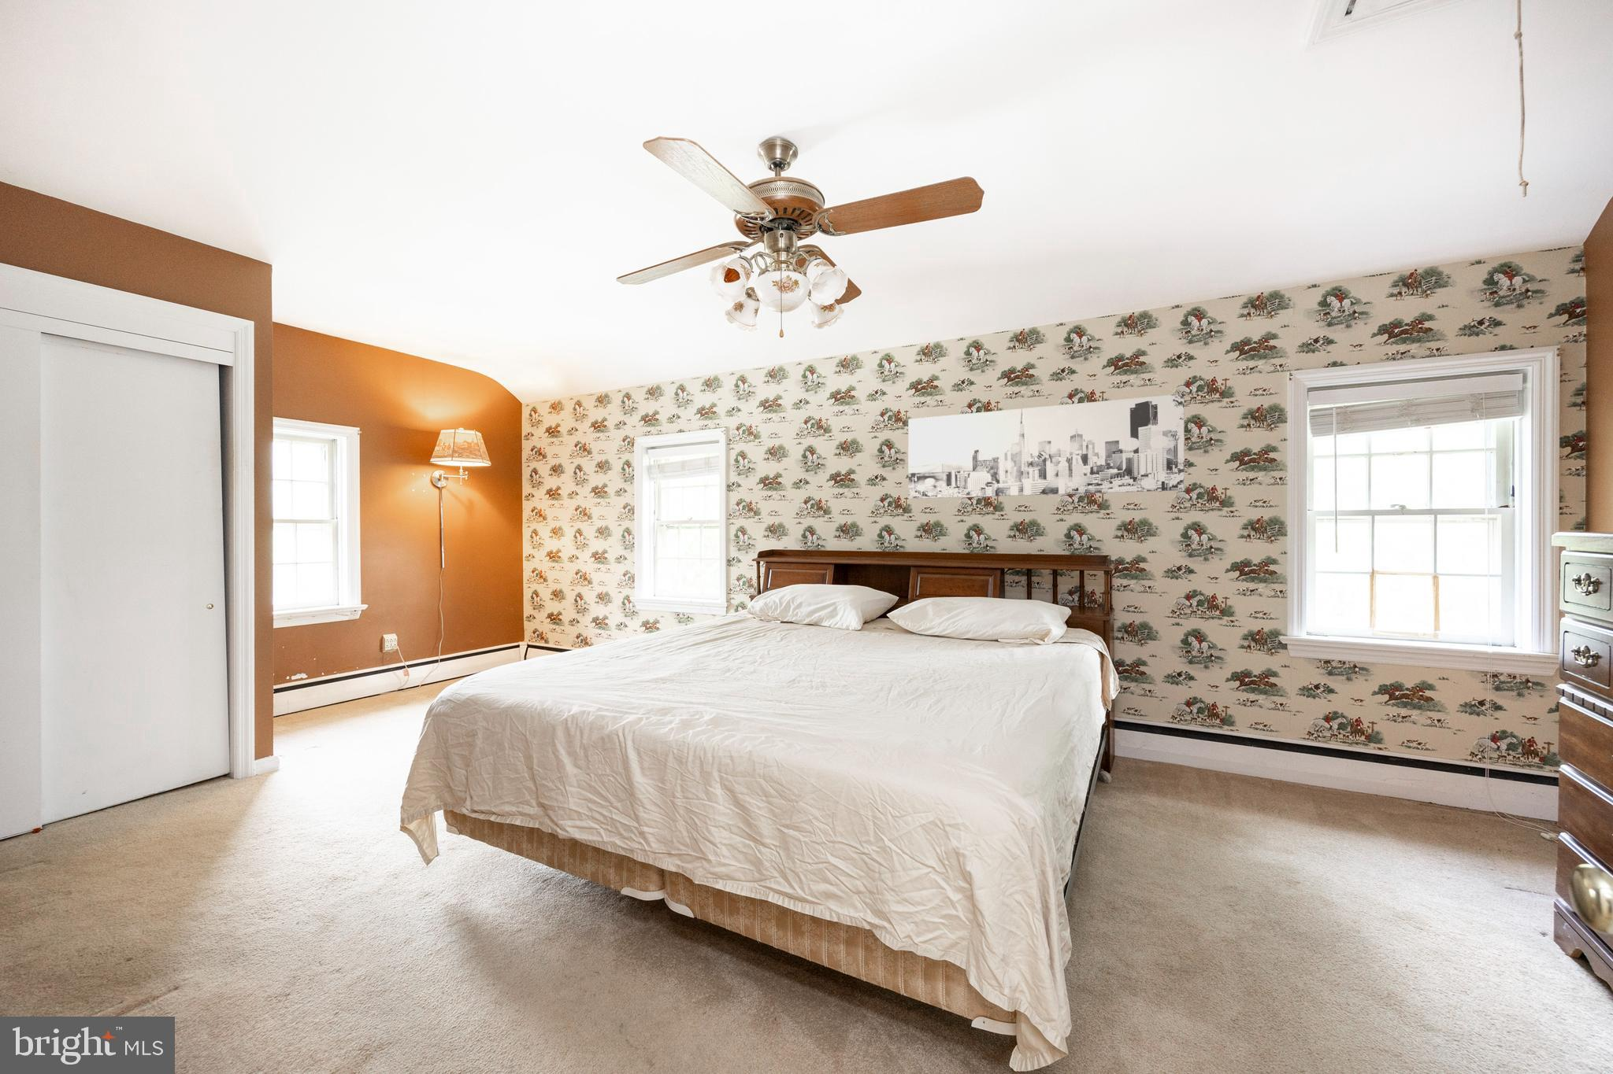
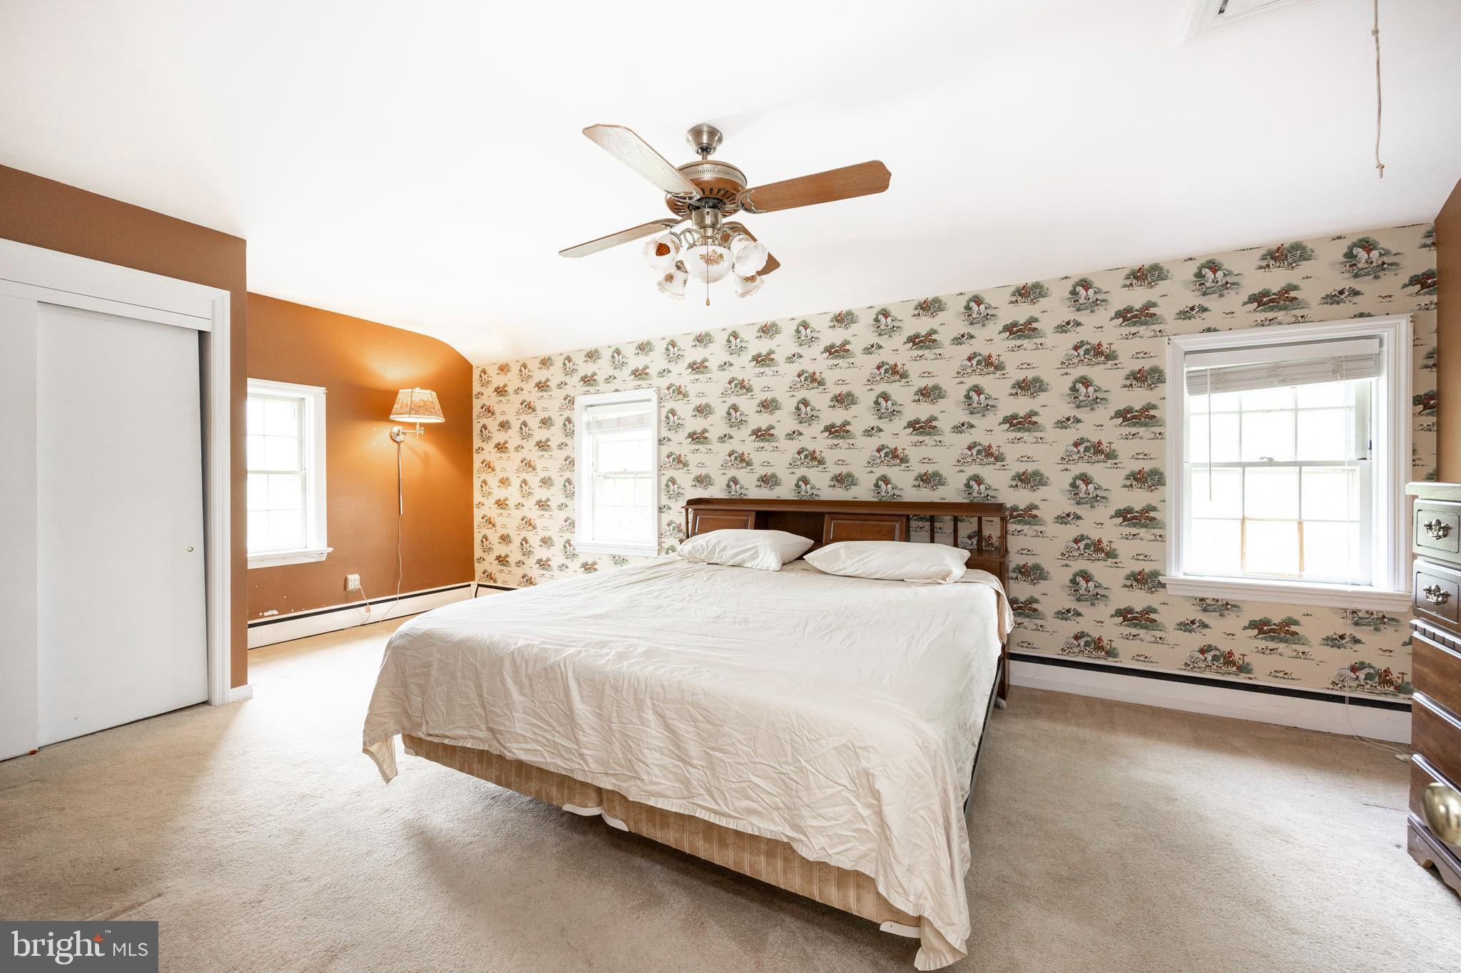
- wall art [908,393,1185,500]
